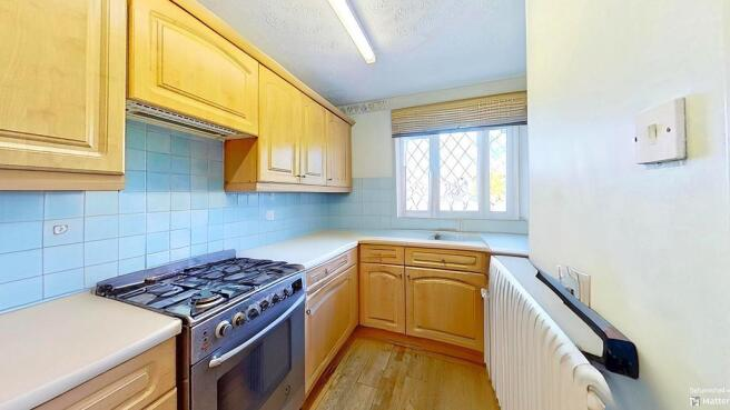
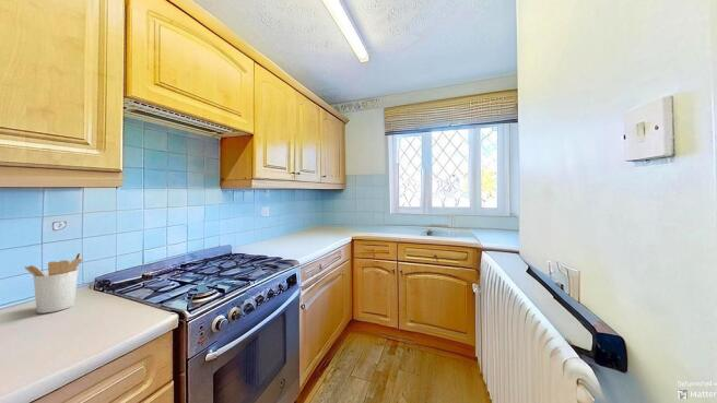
+ utensil holder [24,251,83,315]
